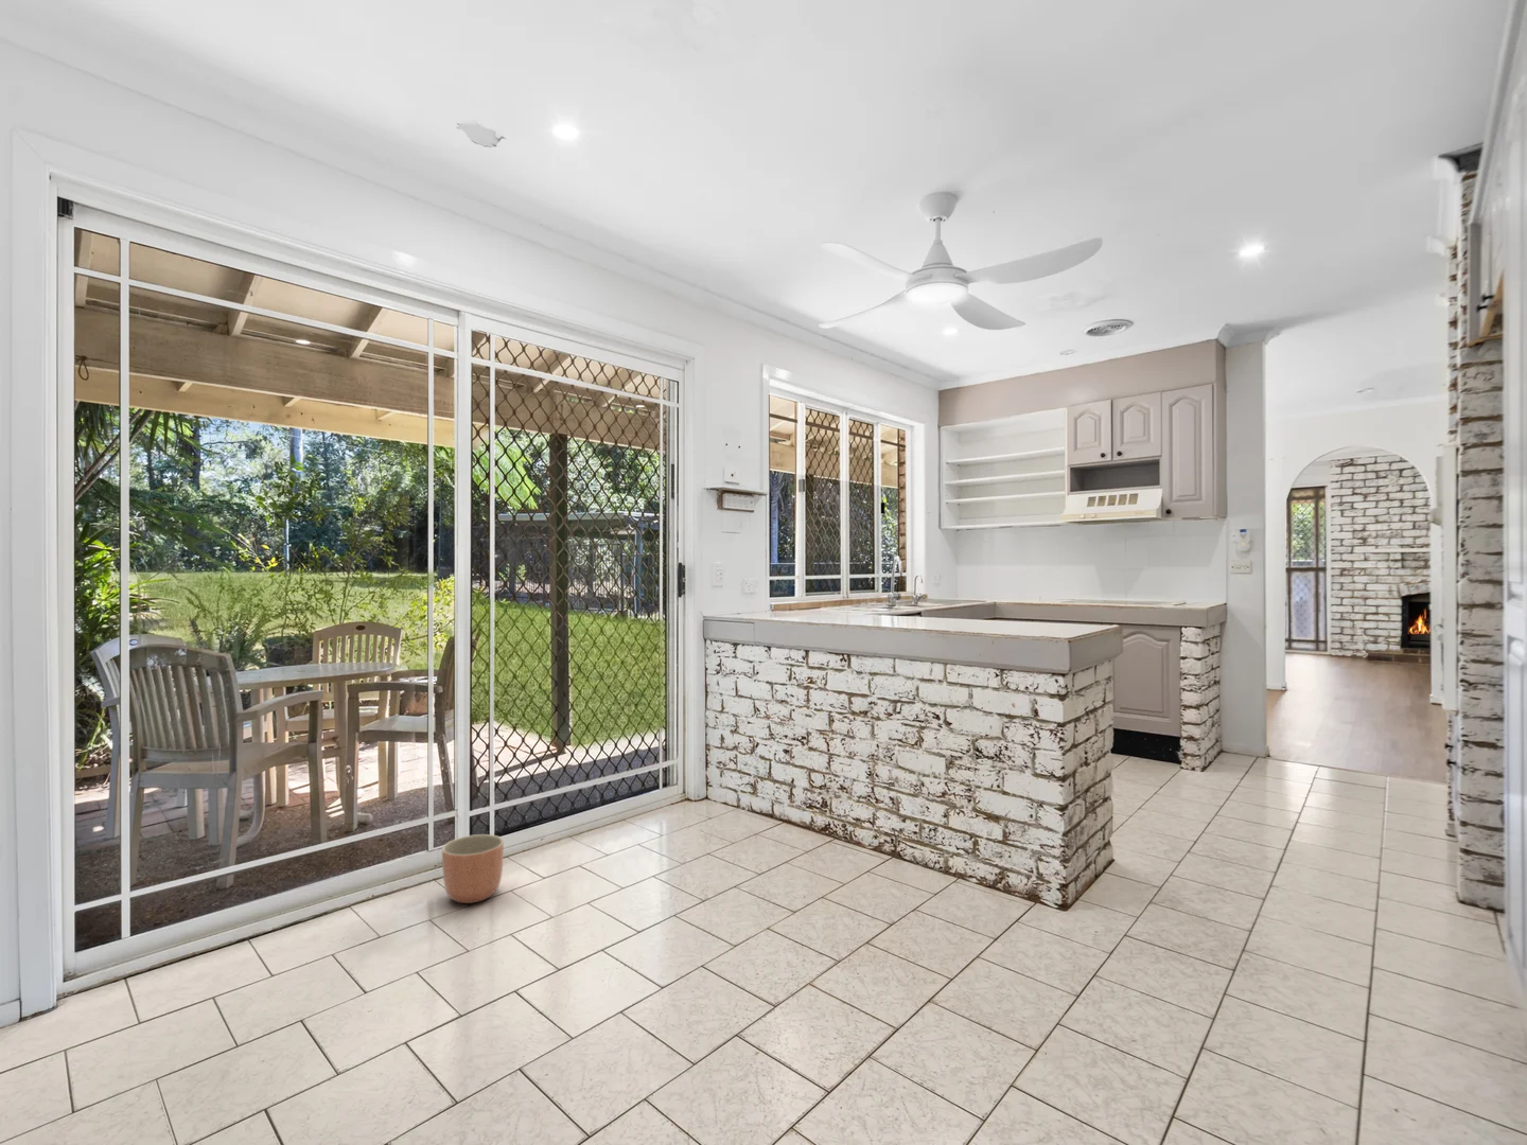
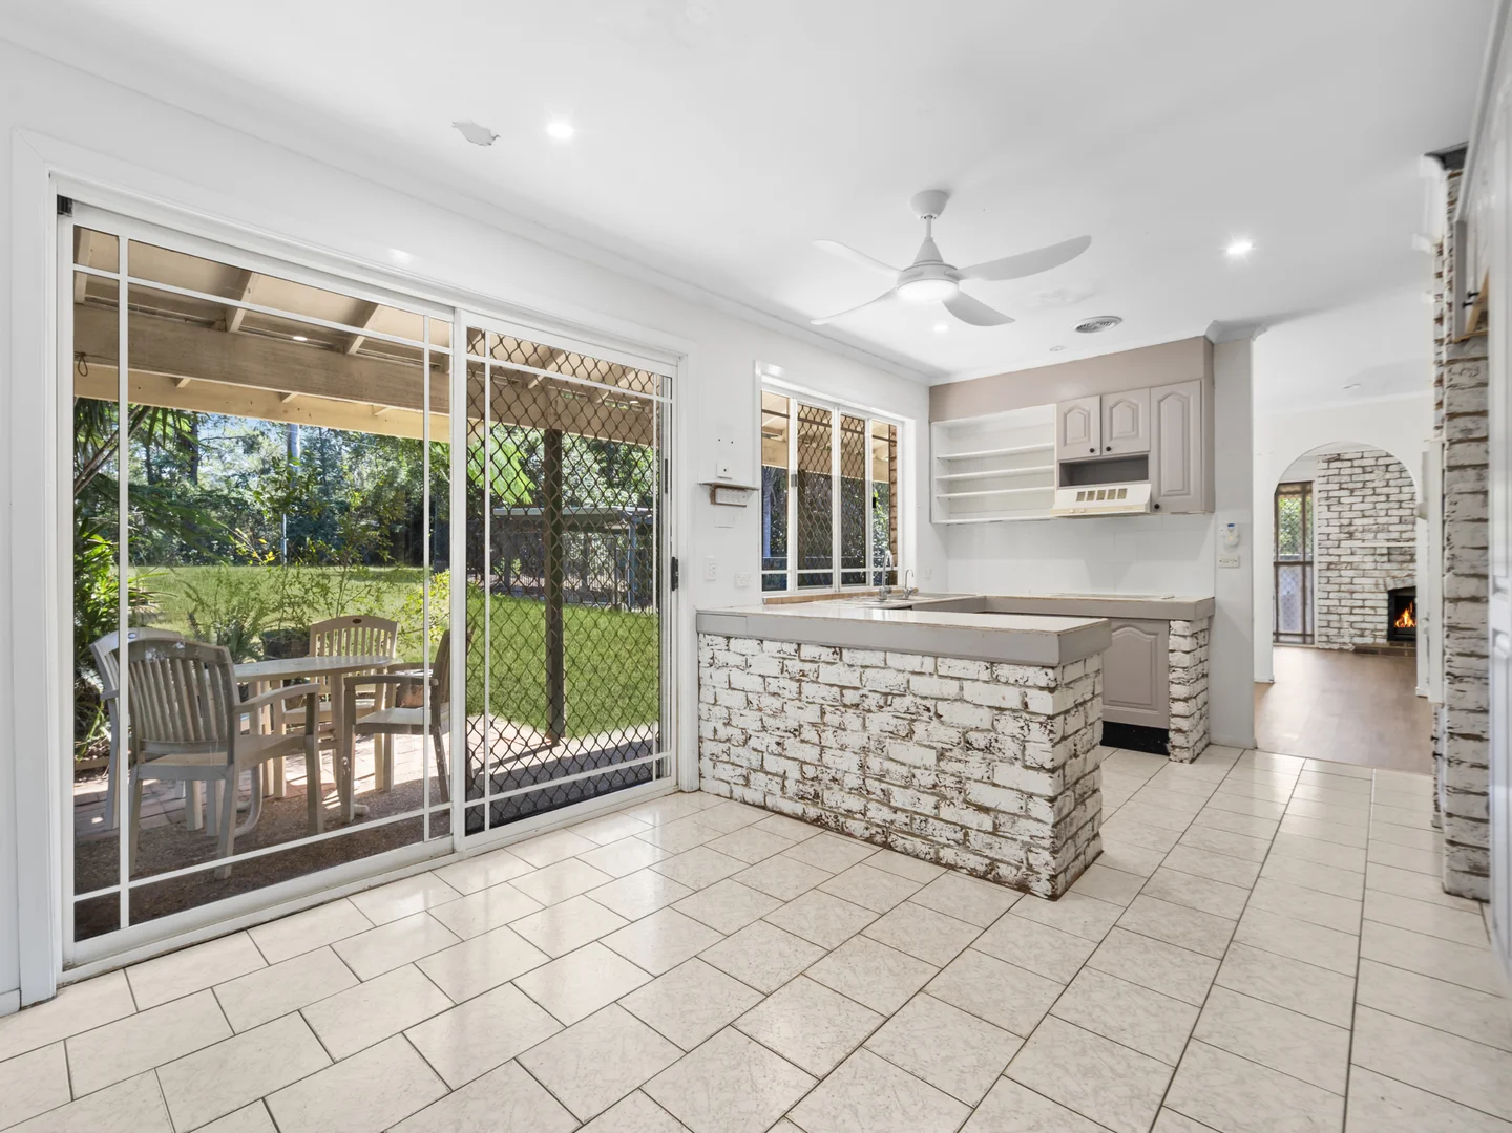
- planter [441,833,505,904]
